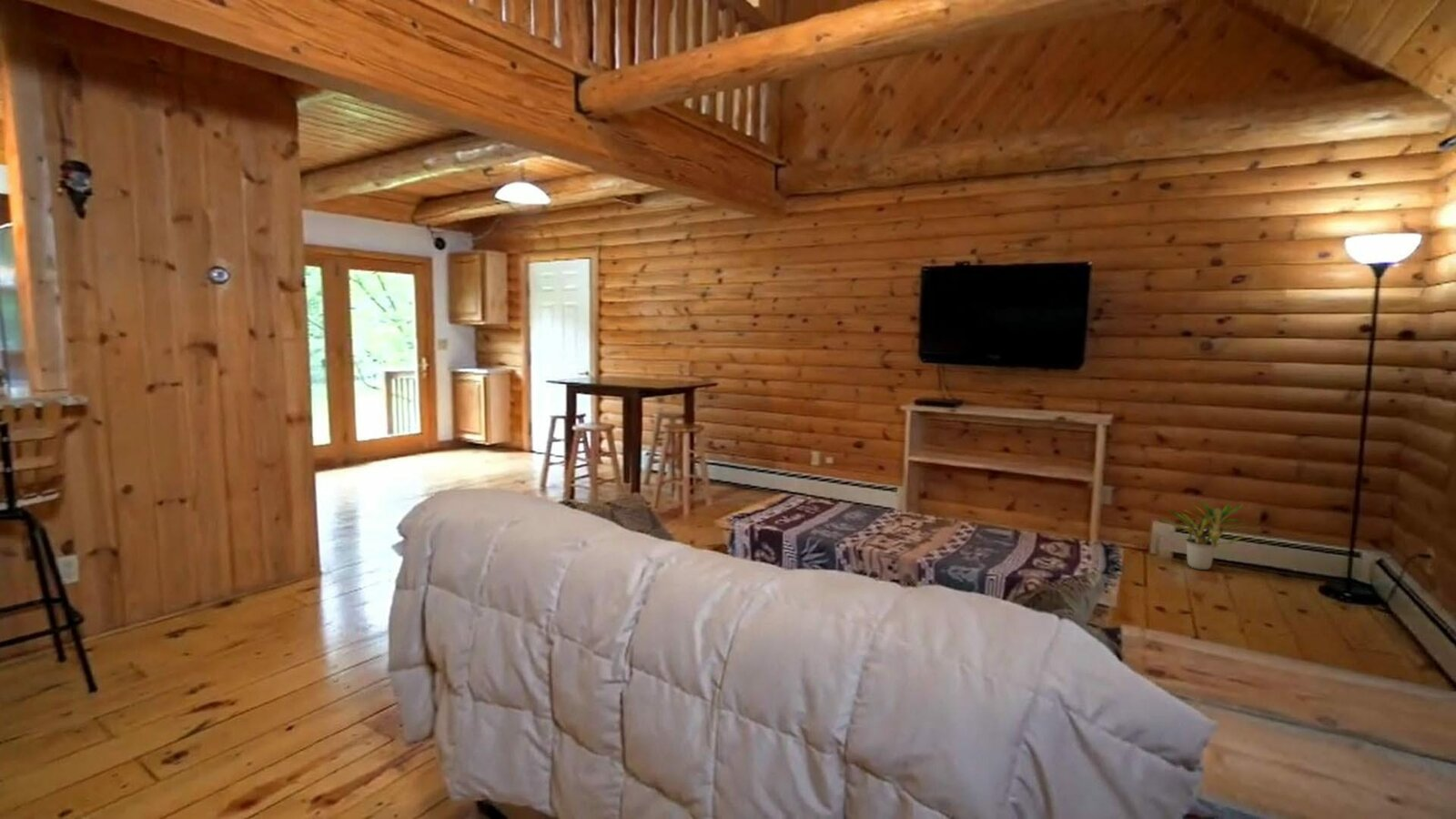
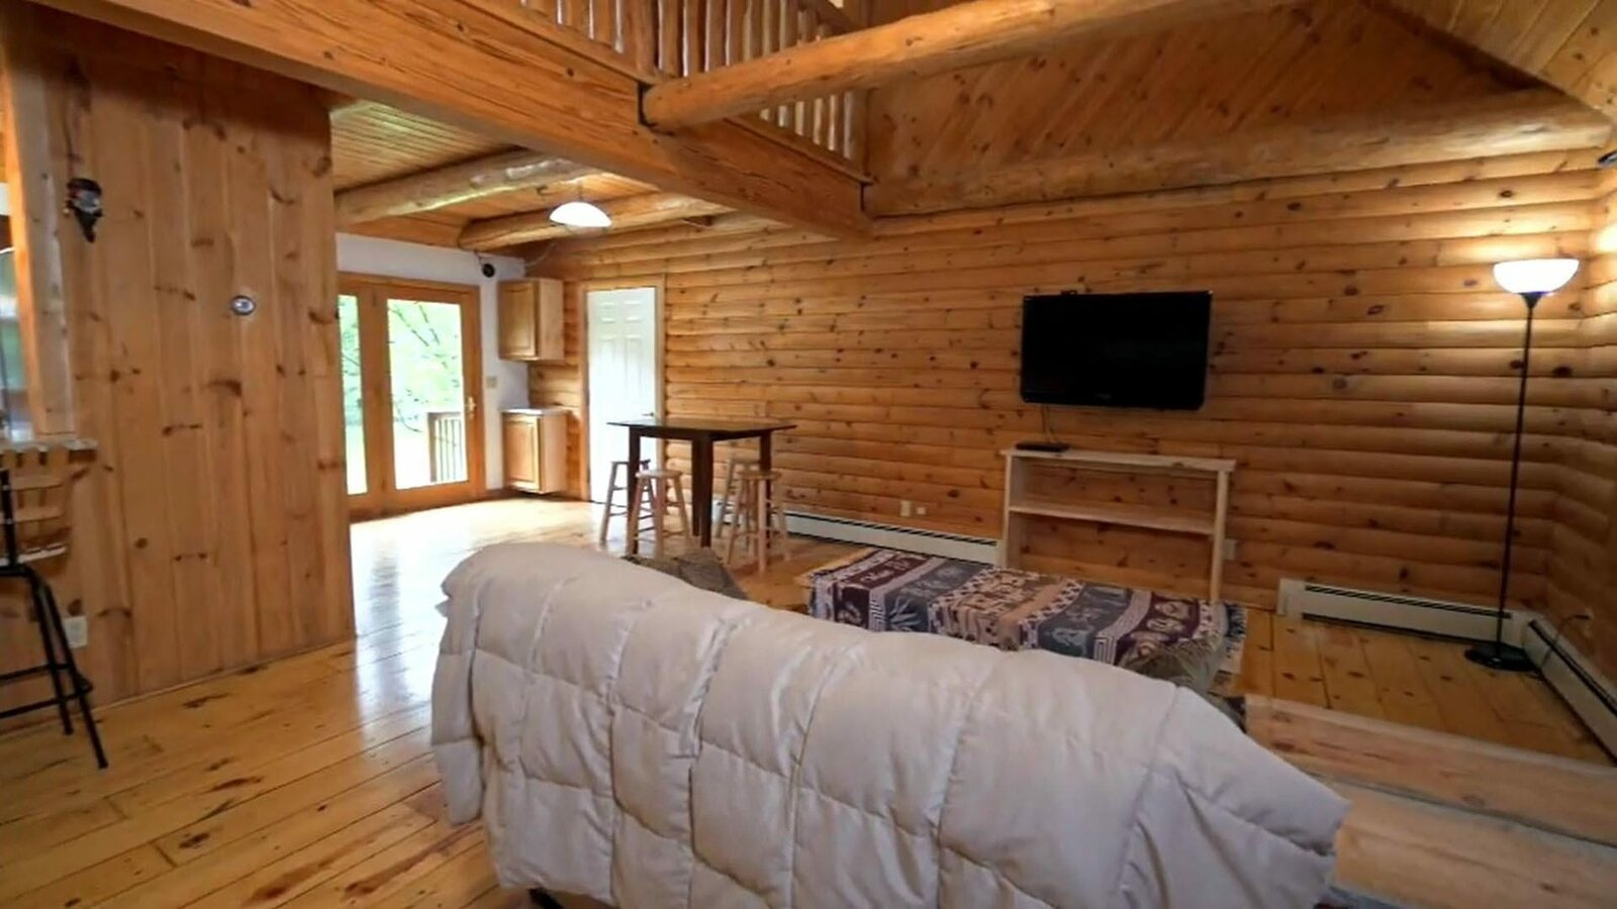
- potted plant [1158,501,1262,571]
